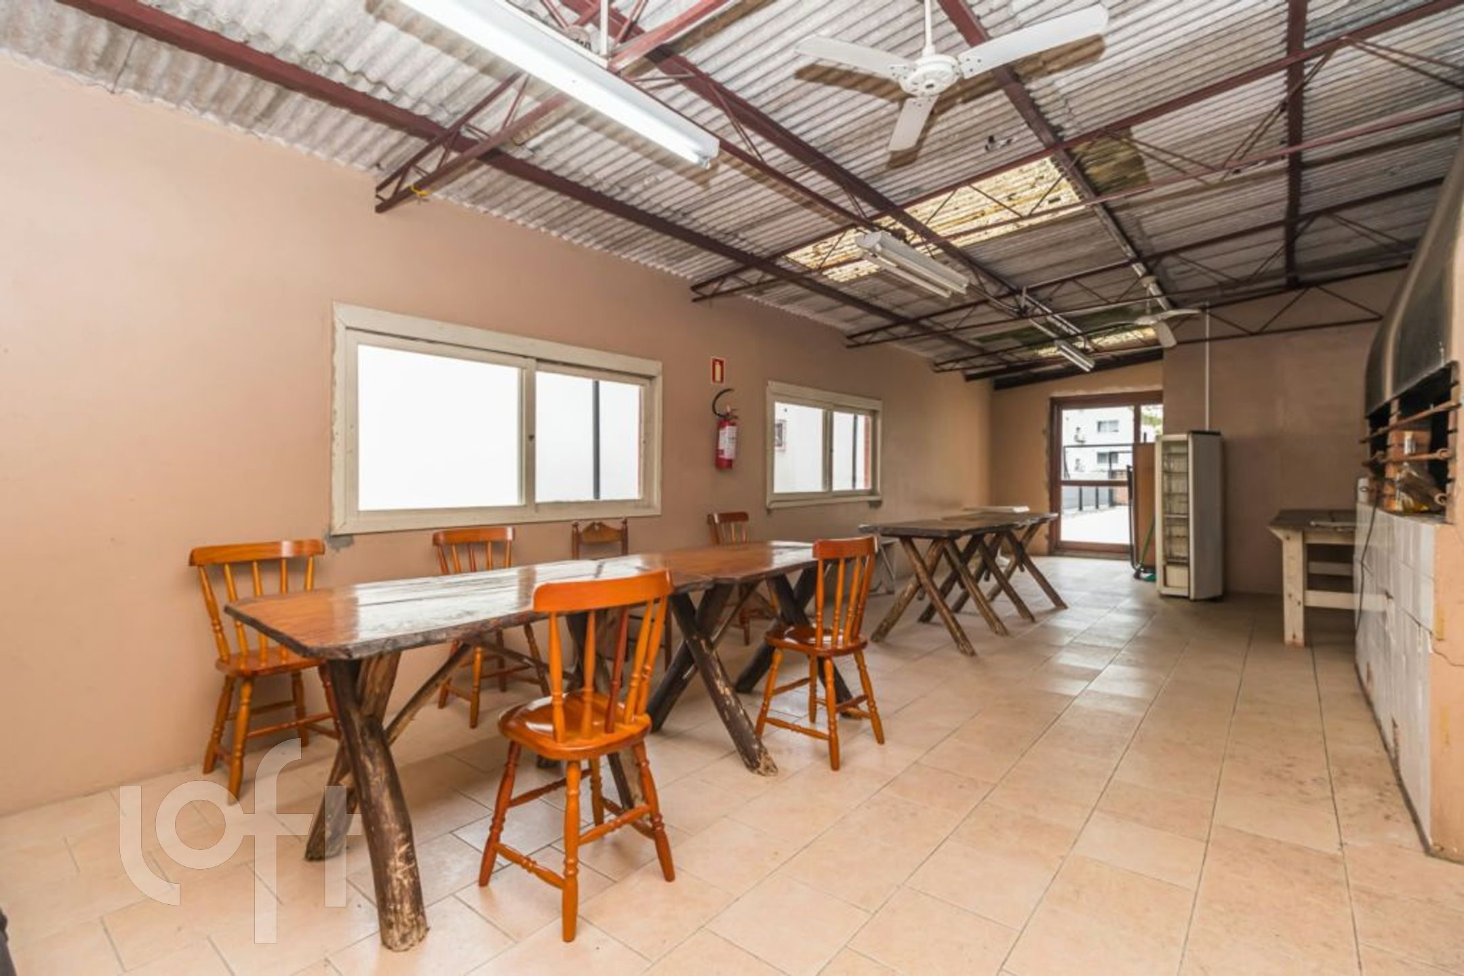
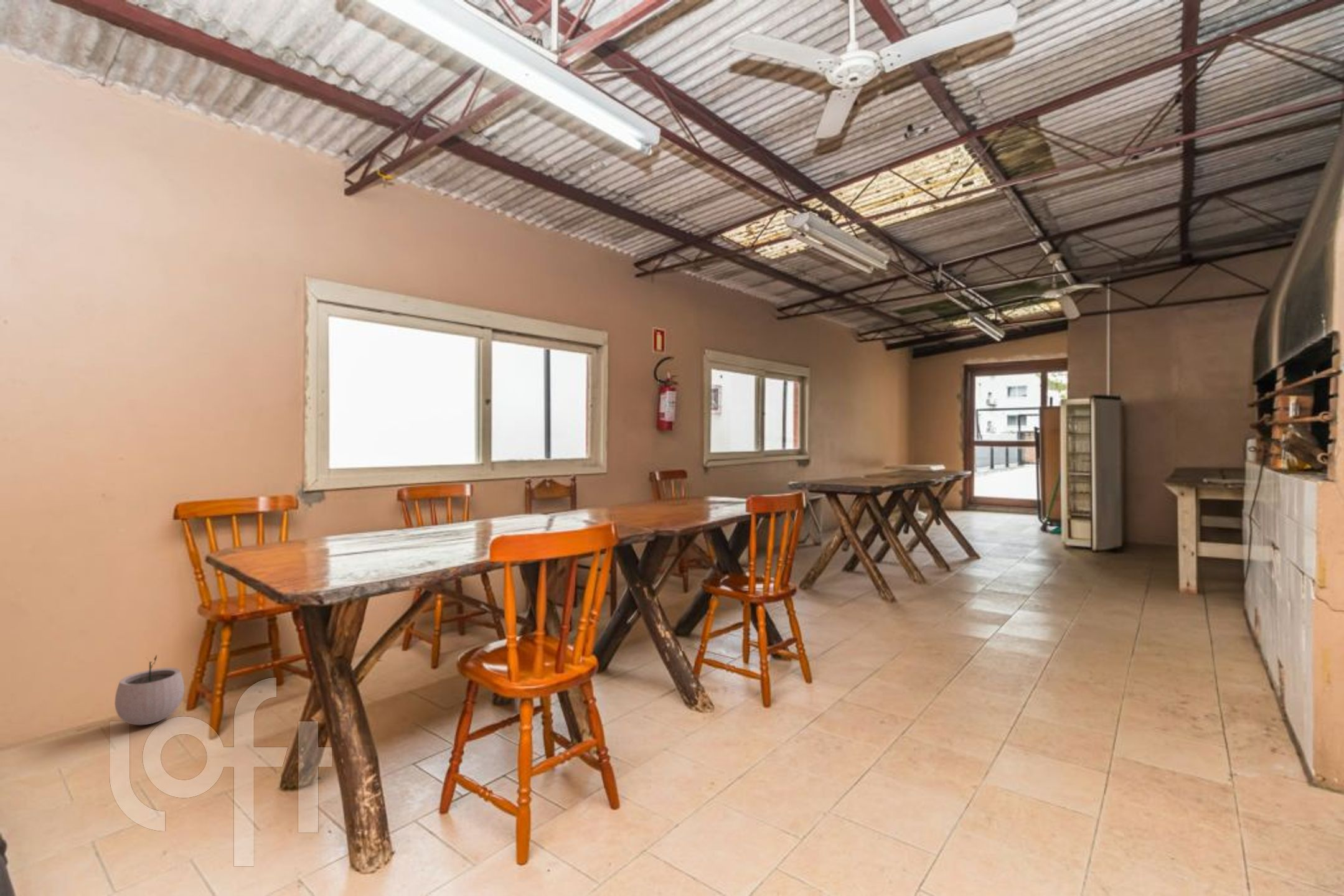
+ plant pot [114,654,185,726]
